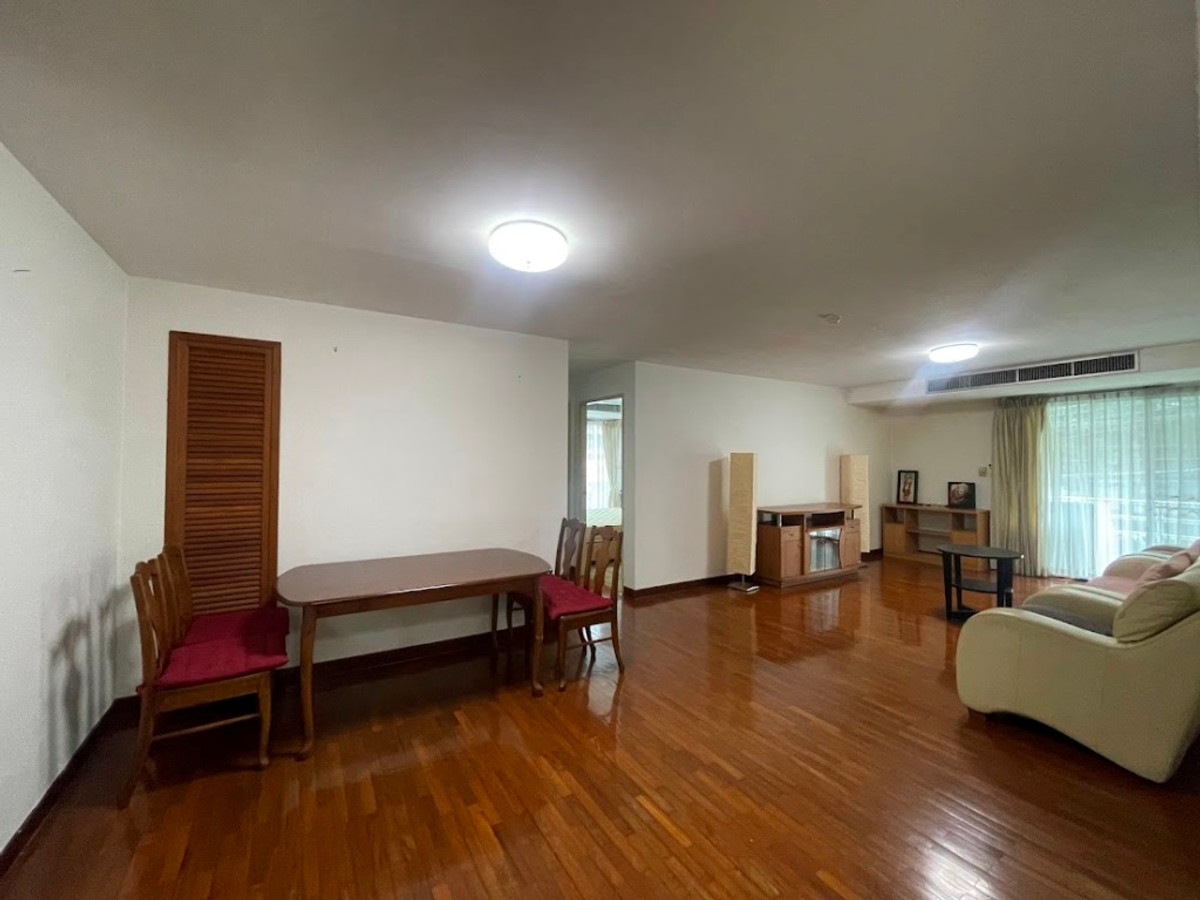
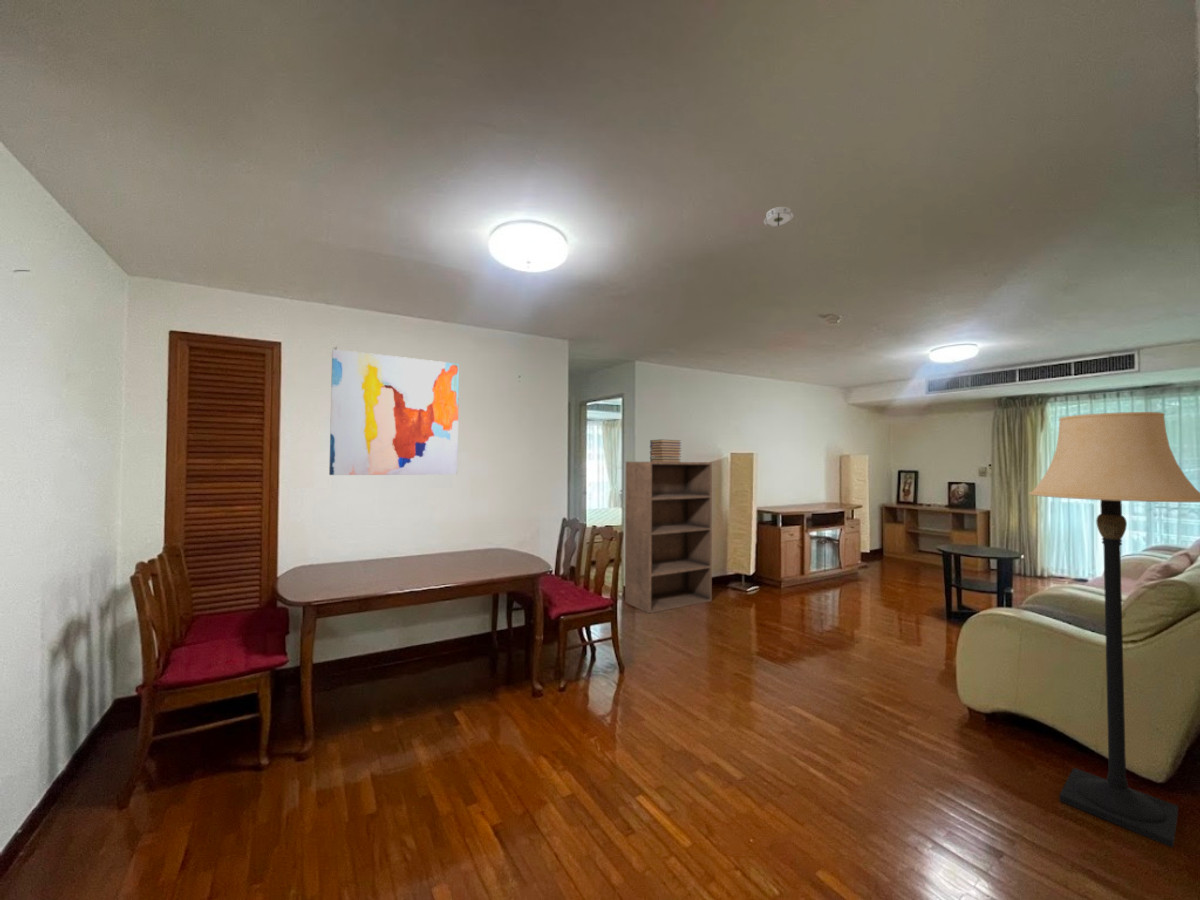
+ lamp [1028,411,1200,849]
+ book stack [649,439,682,462]
+ bookshelf [624,461,713,614]
+ wall art [328,348,460,476]
+ smoke detector [762,206,794,230]
